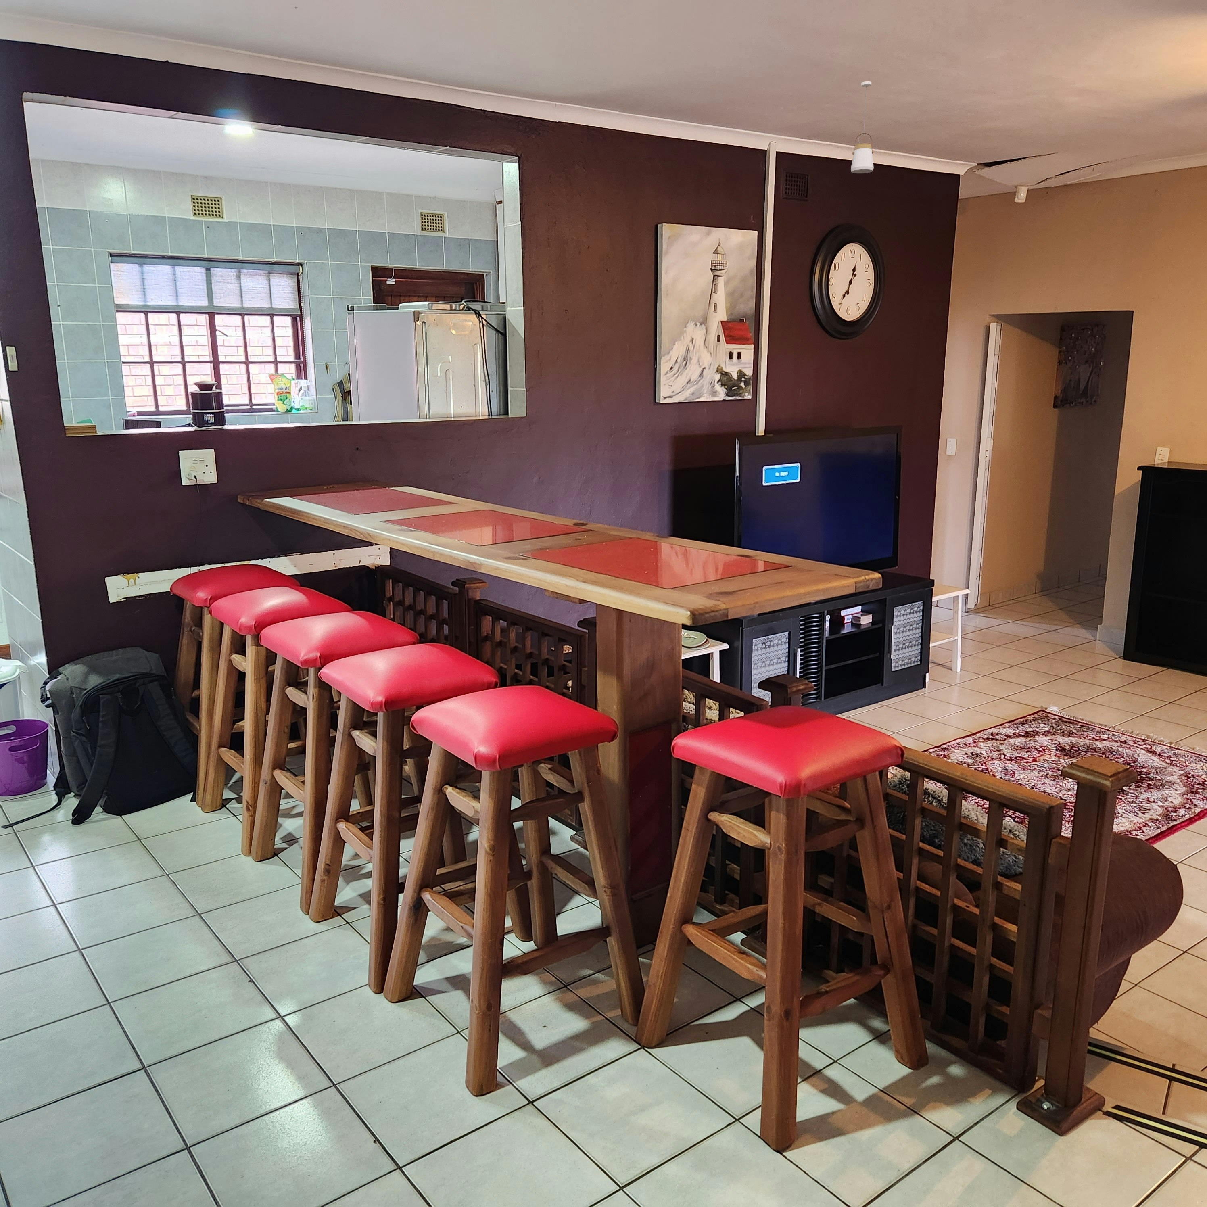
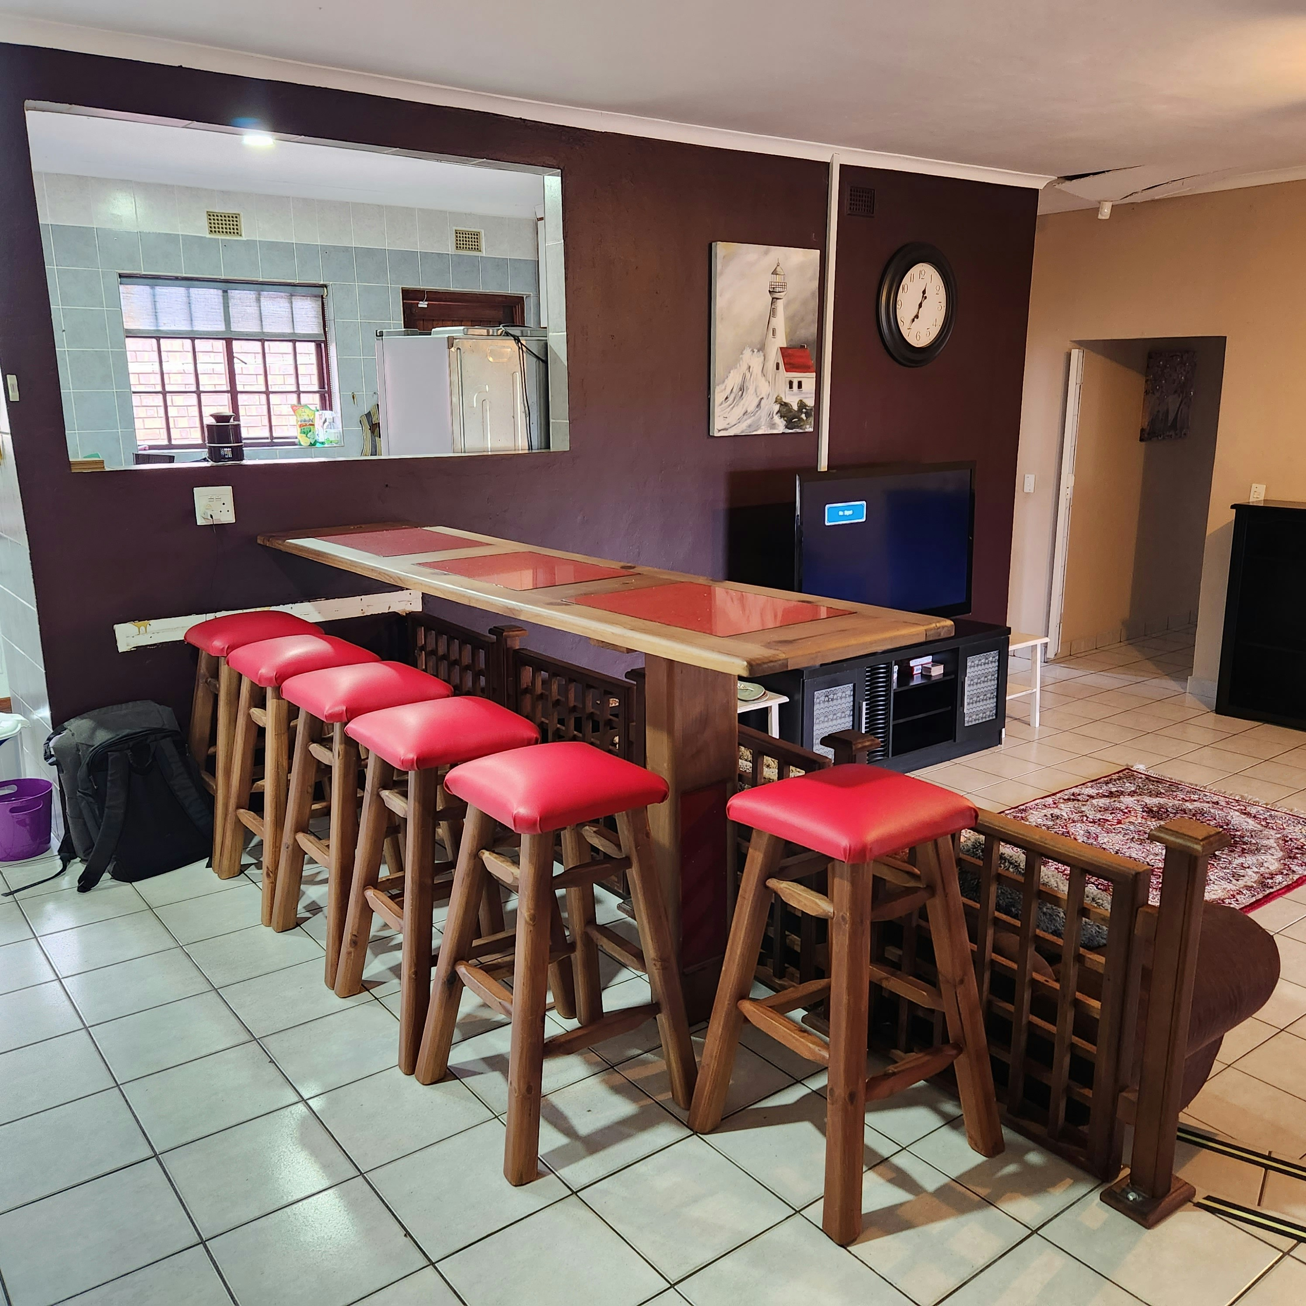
- pendant light [850,81,874,174]
